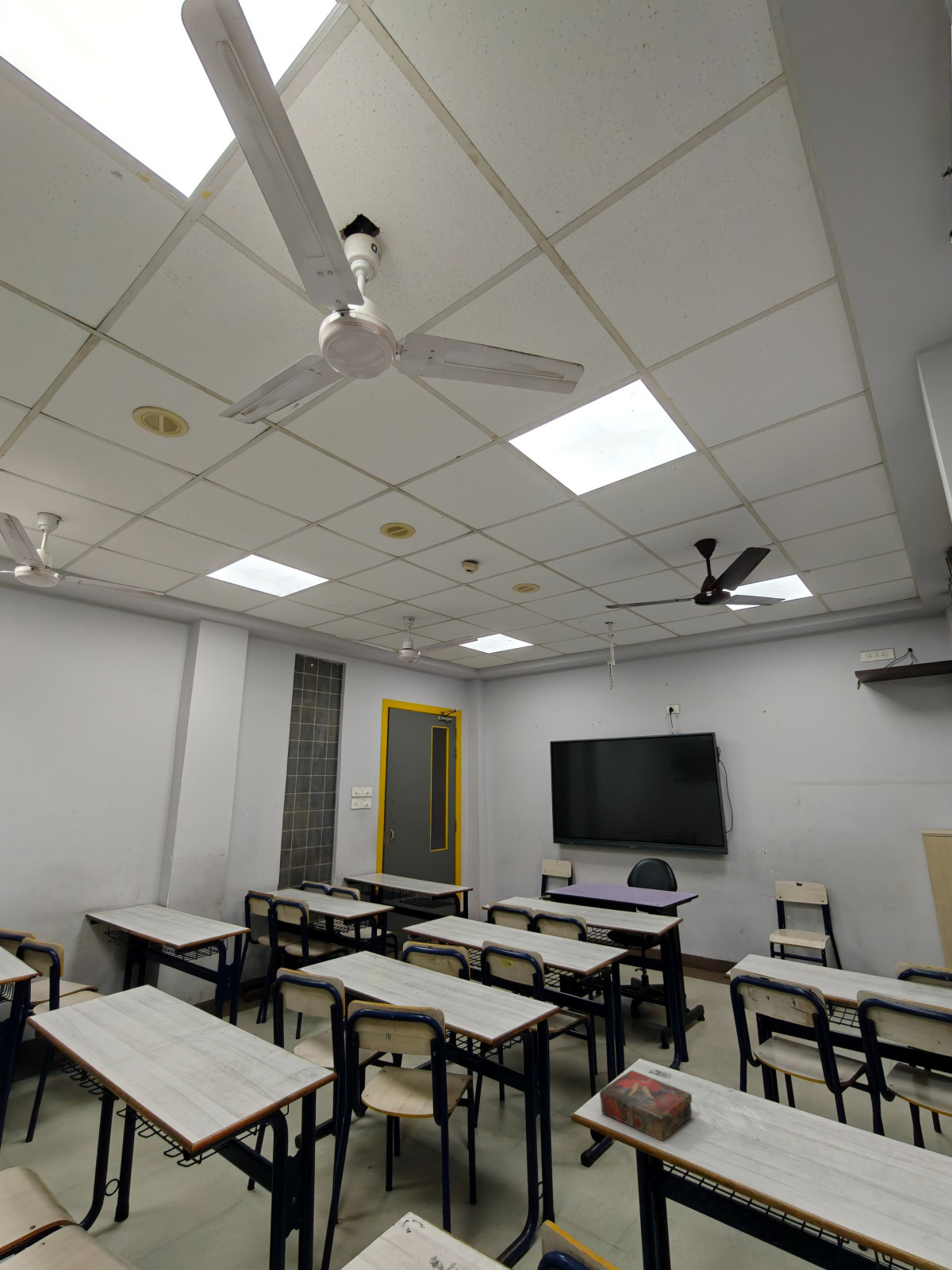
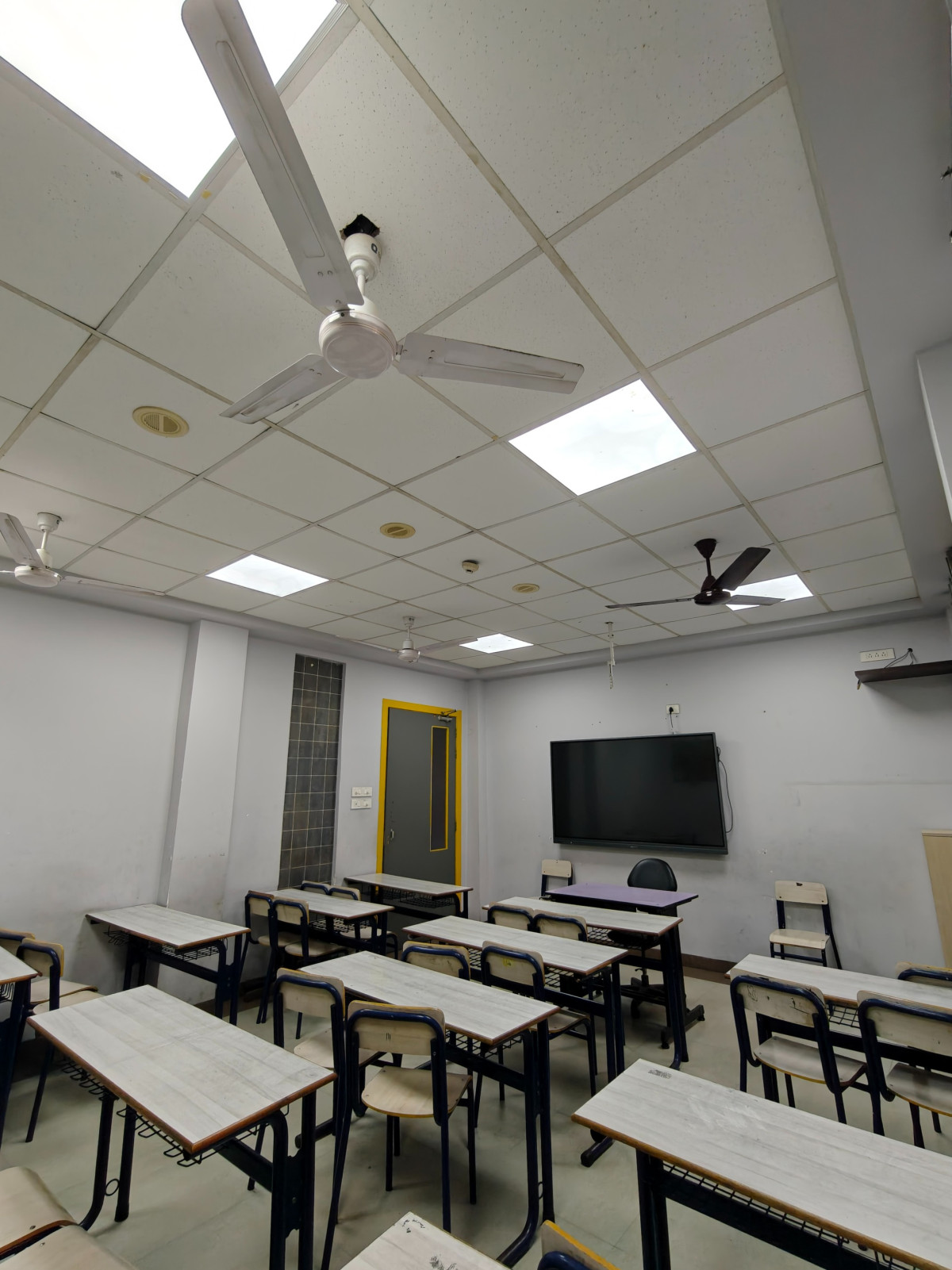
- book [599,1069,693,1142]
